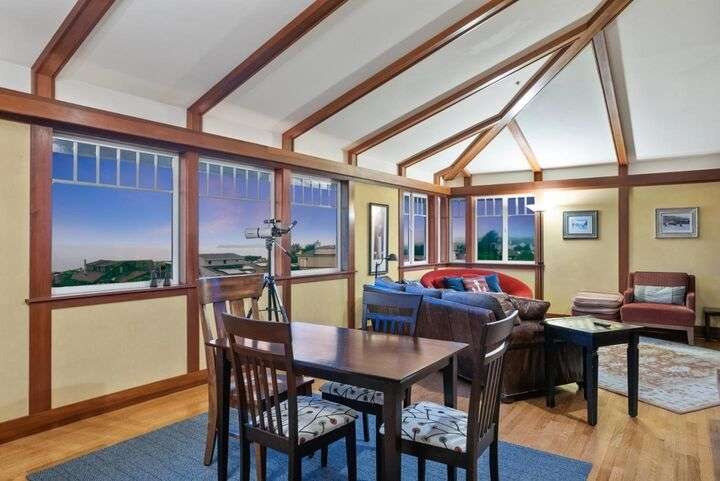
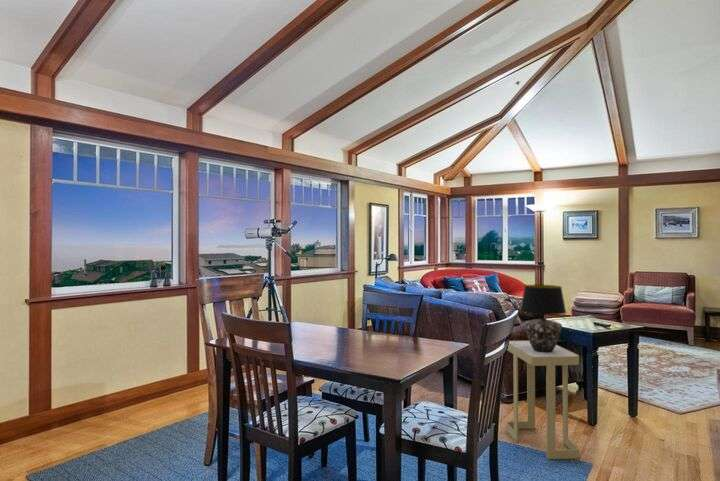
+ side table [505,340,581,460]
+ table lamp [519,284,567,352]
